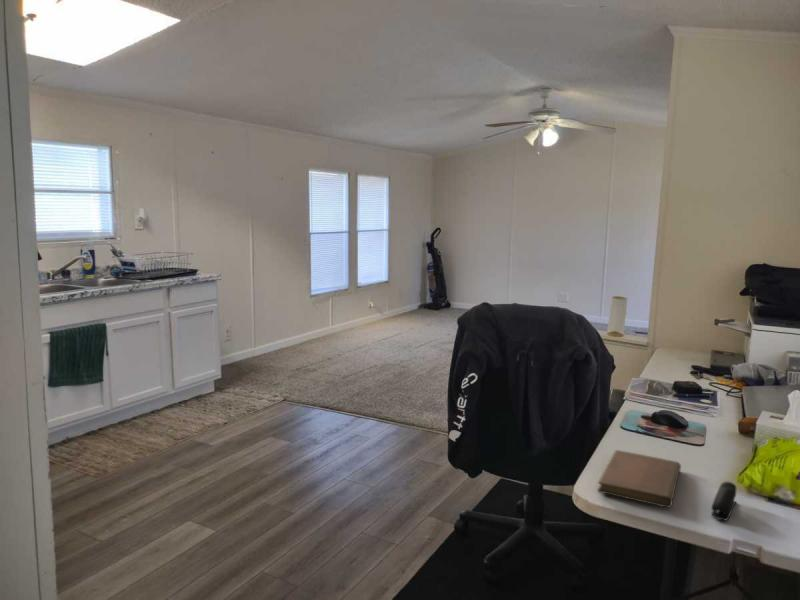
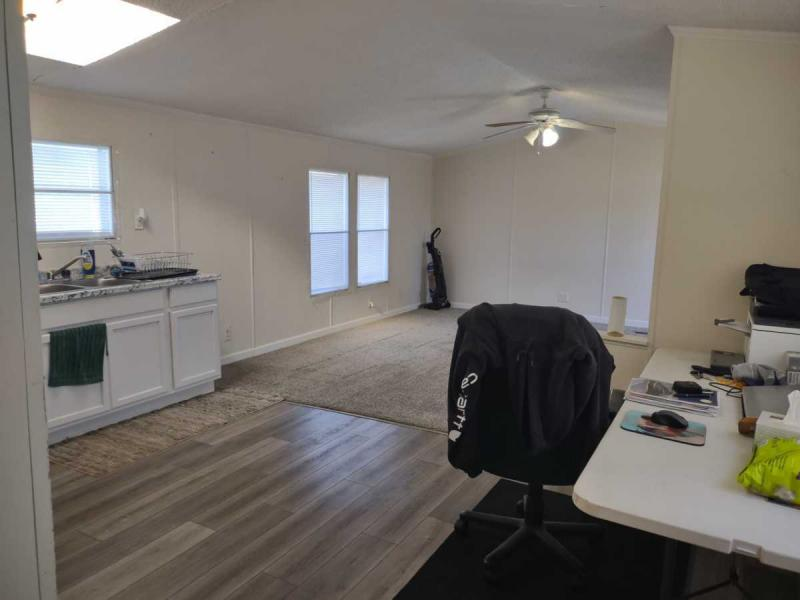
- stapler [710,481,737,521]
- notebook [596,449,682,509]
